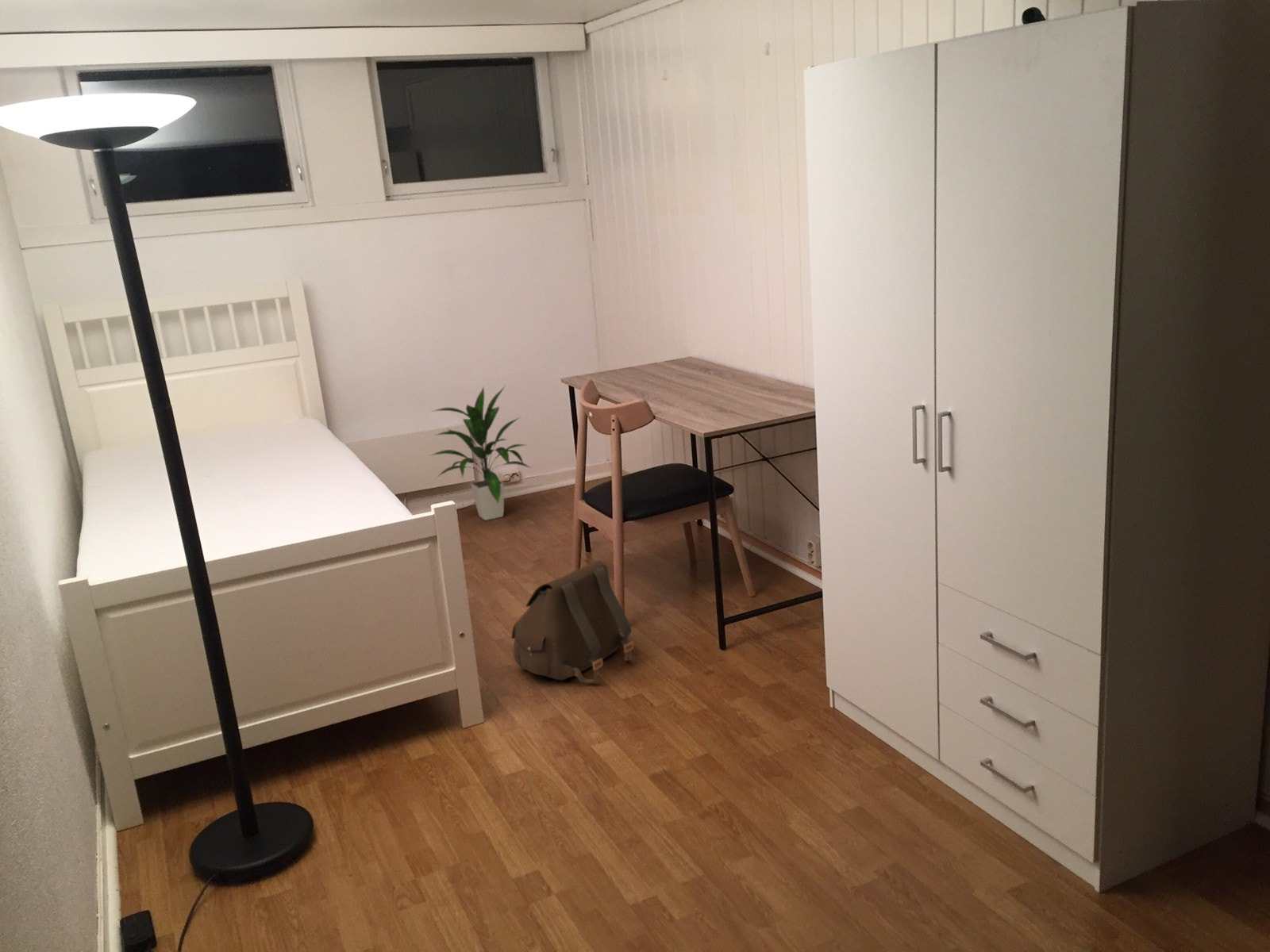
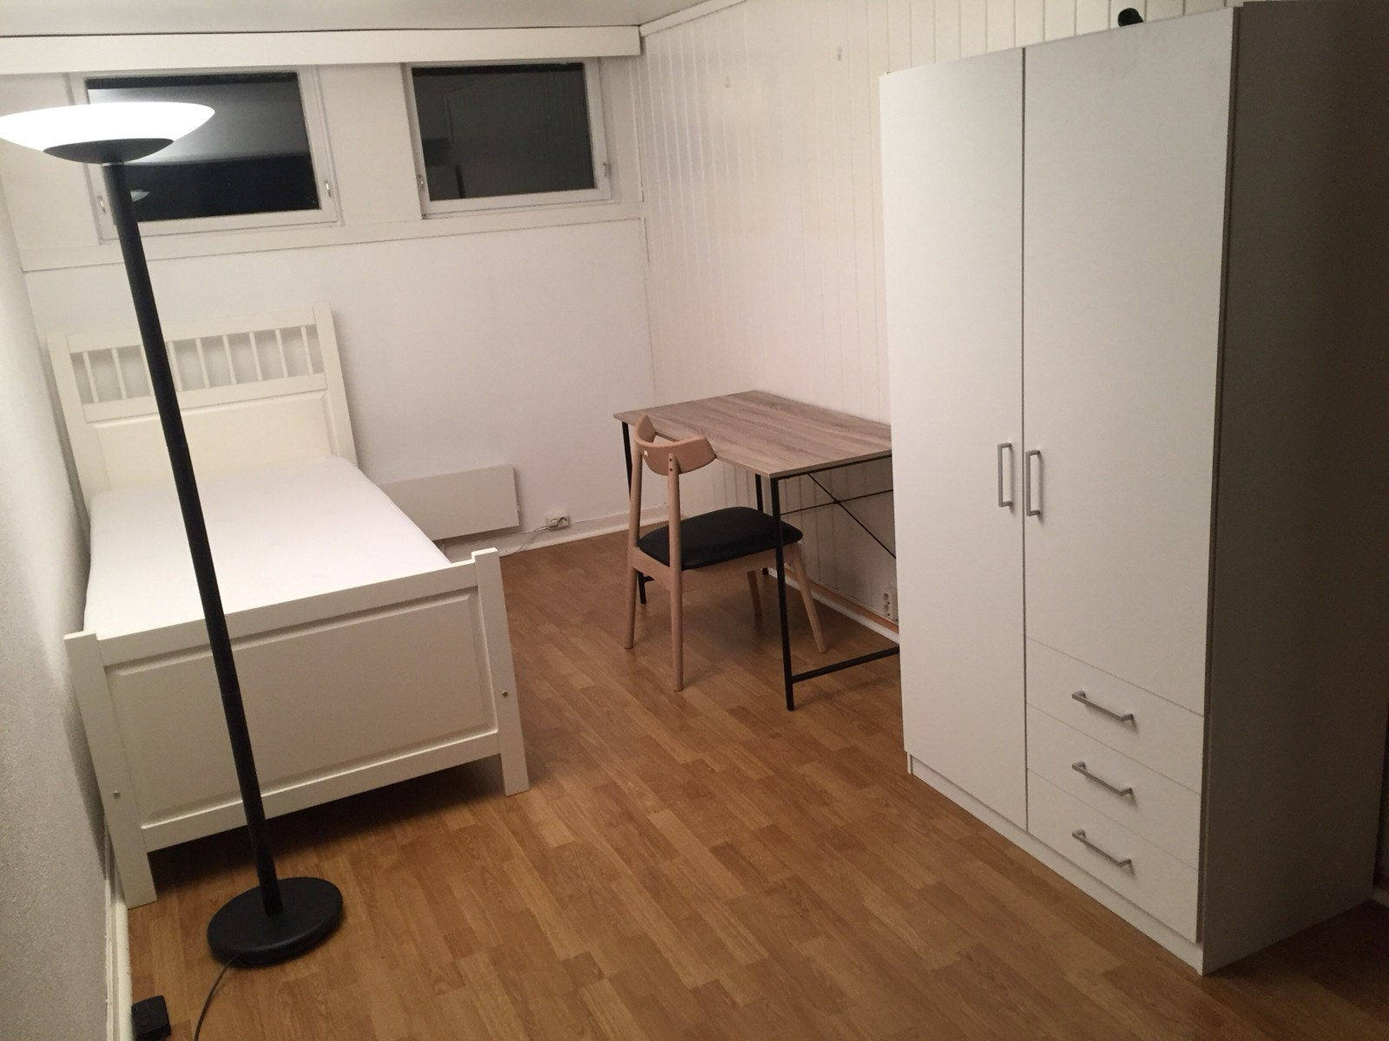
- indoor plant [428,385,532,521]
- satchel [510,560,634,683]
